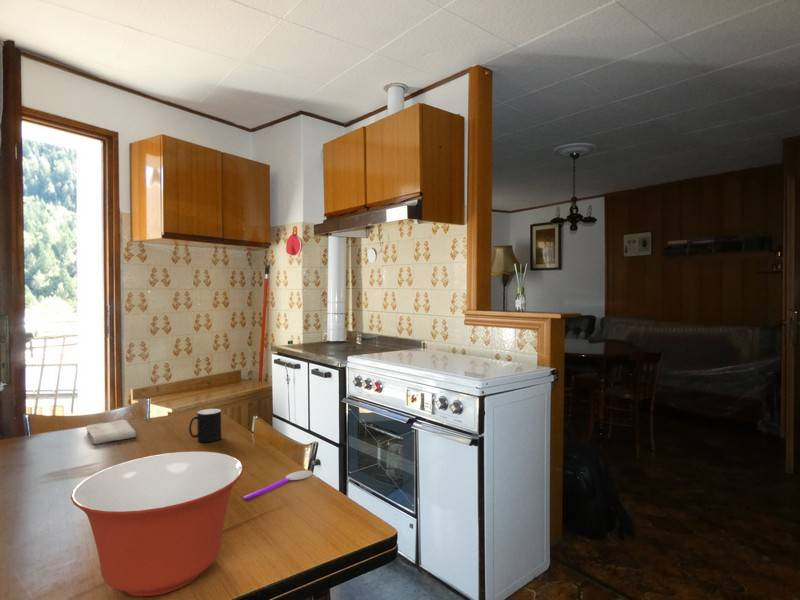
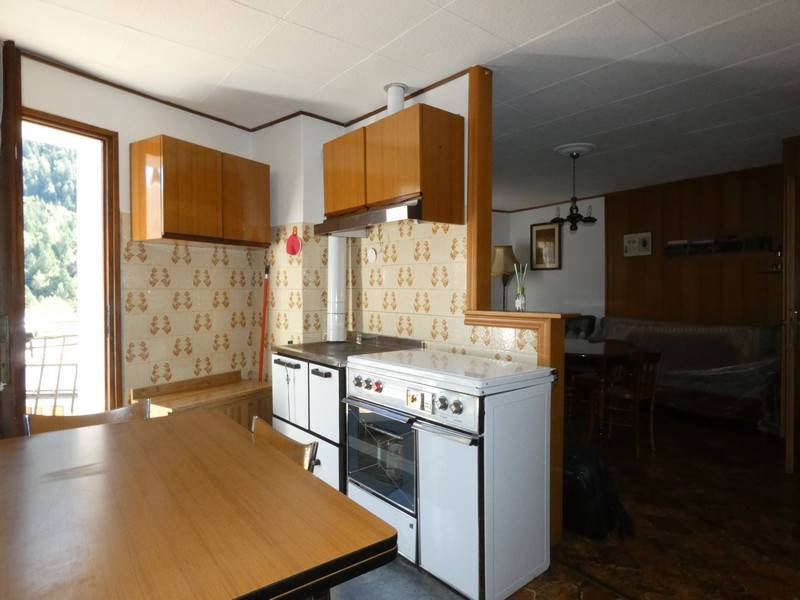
- cup [188,408,222,443]
- mixing bowl [70,451,244,597]
- washcloth [85,419,137,445]
- spoon [243,469,314,501]
